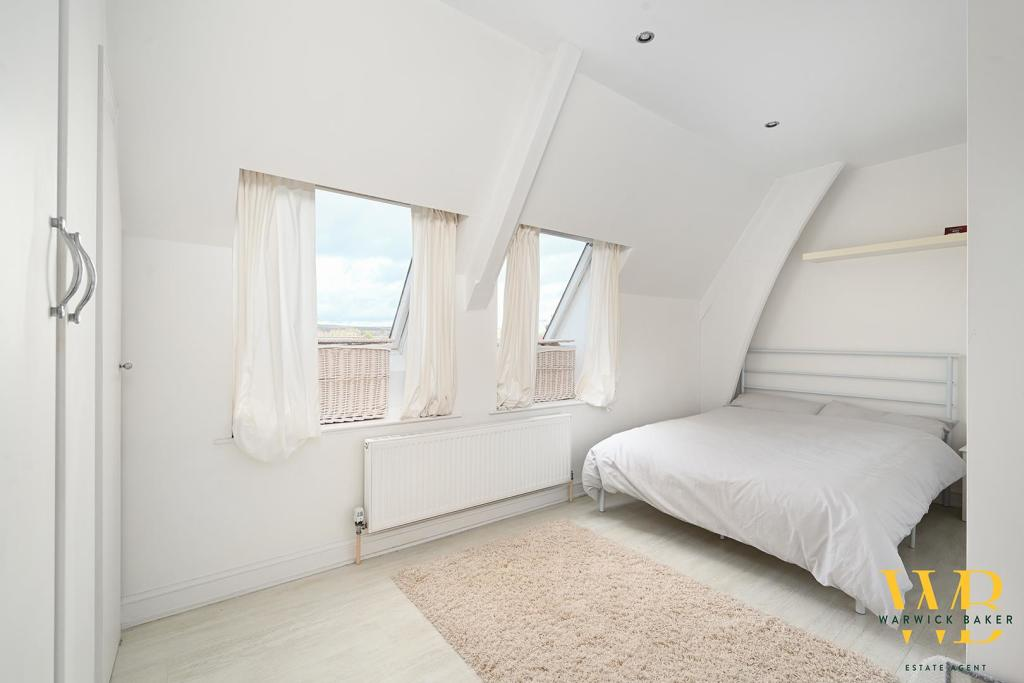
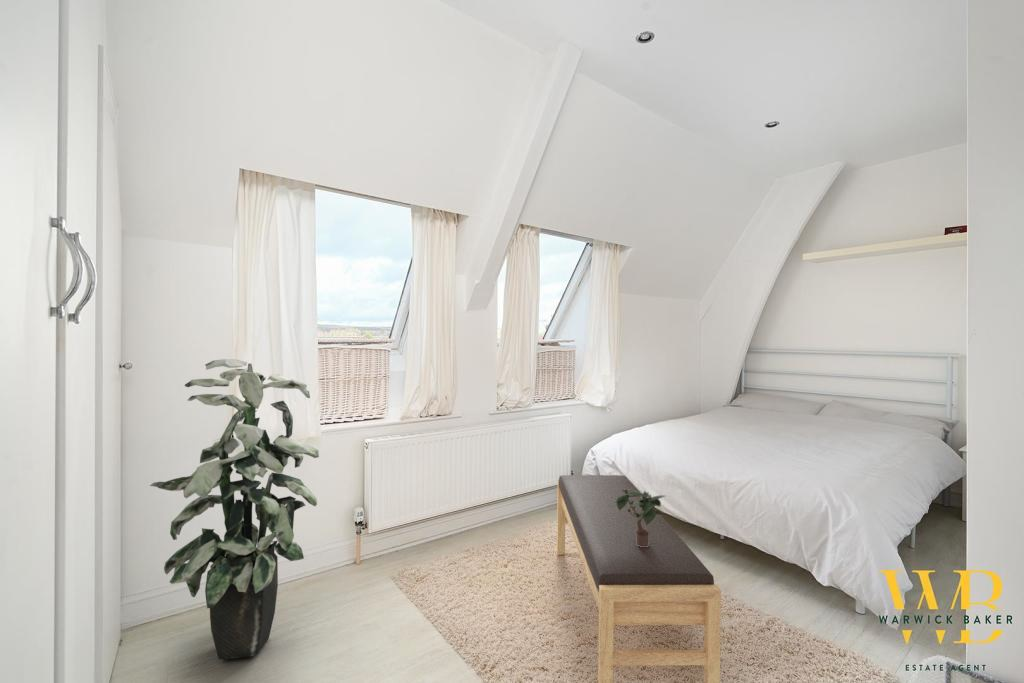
+ indoor plant [149,358,320,661]
+ potted plant [612,489,666,547]
+ bench [556,474,722,683]
